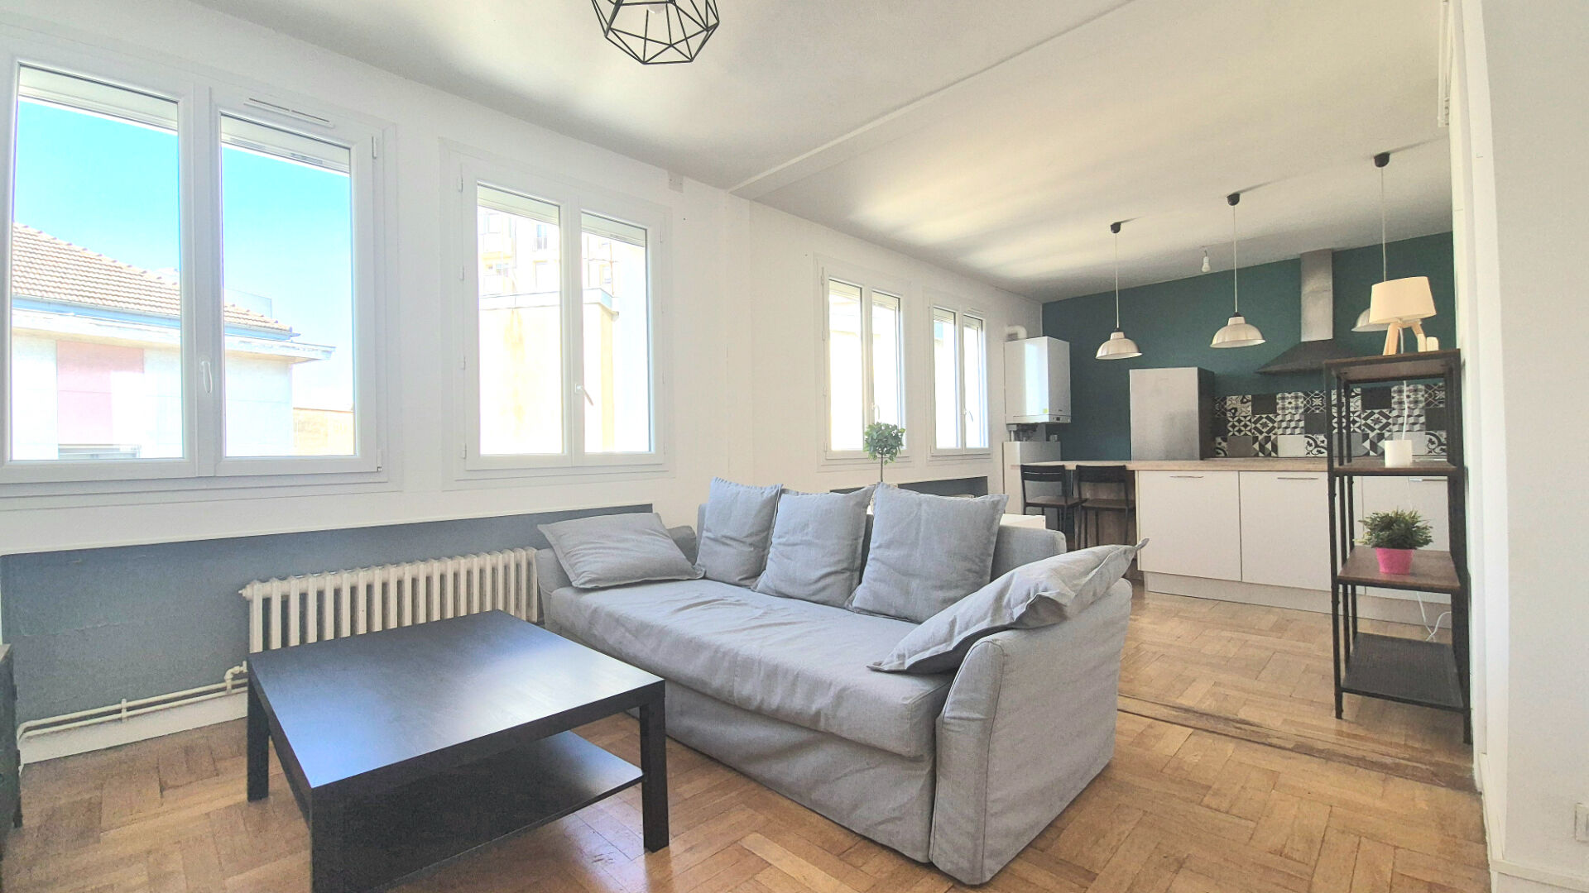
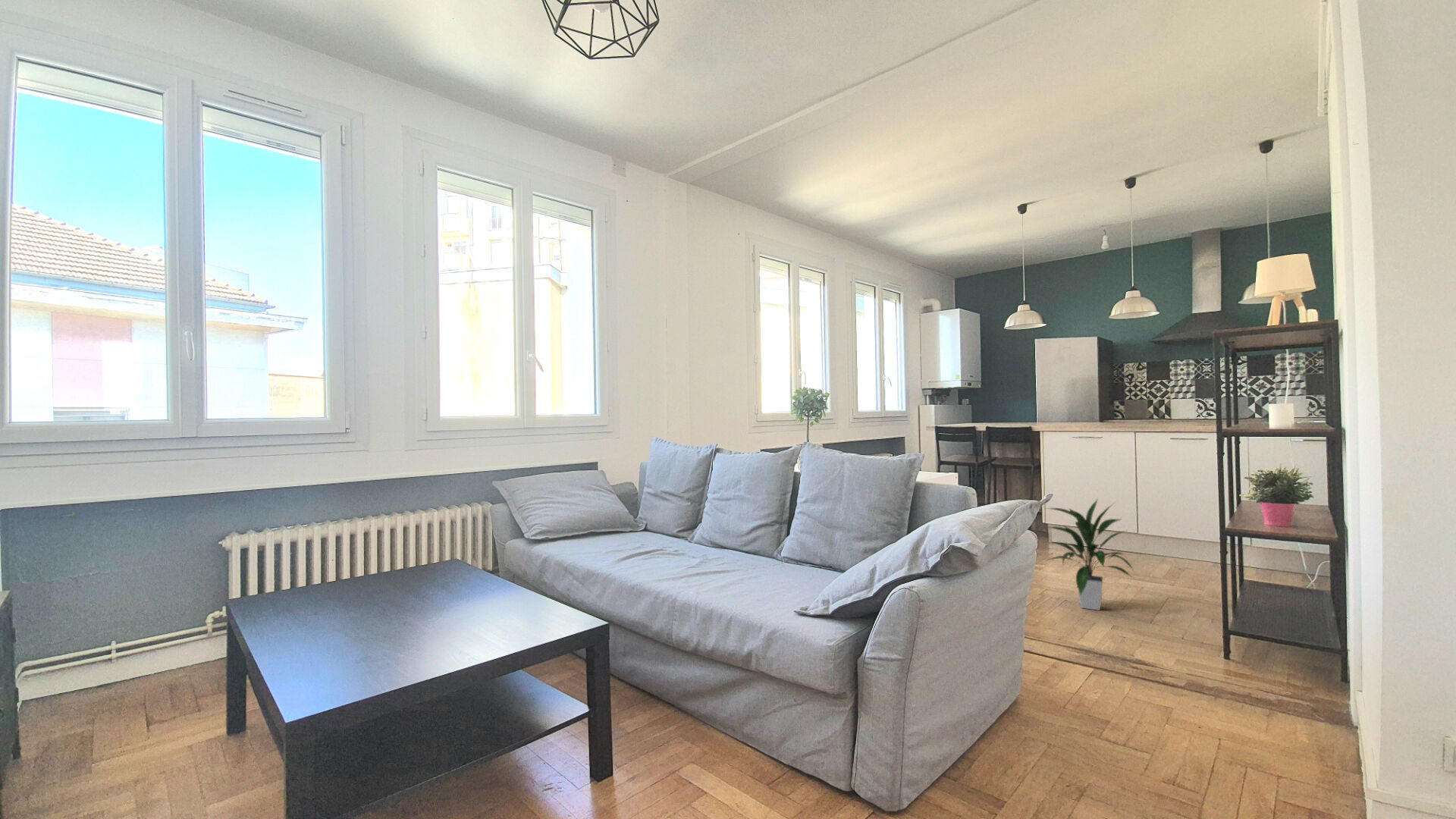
+ indoor plant [1043,497,1135,611]
